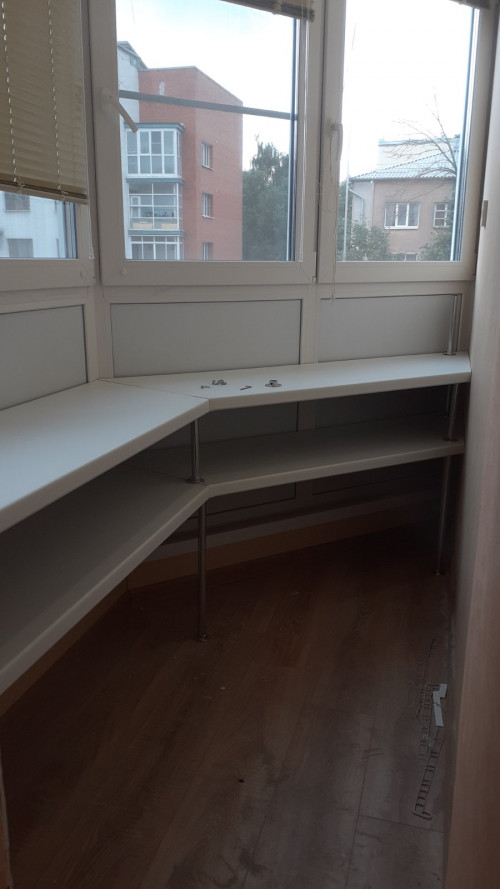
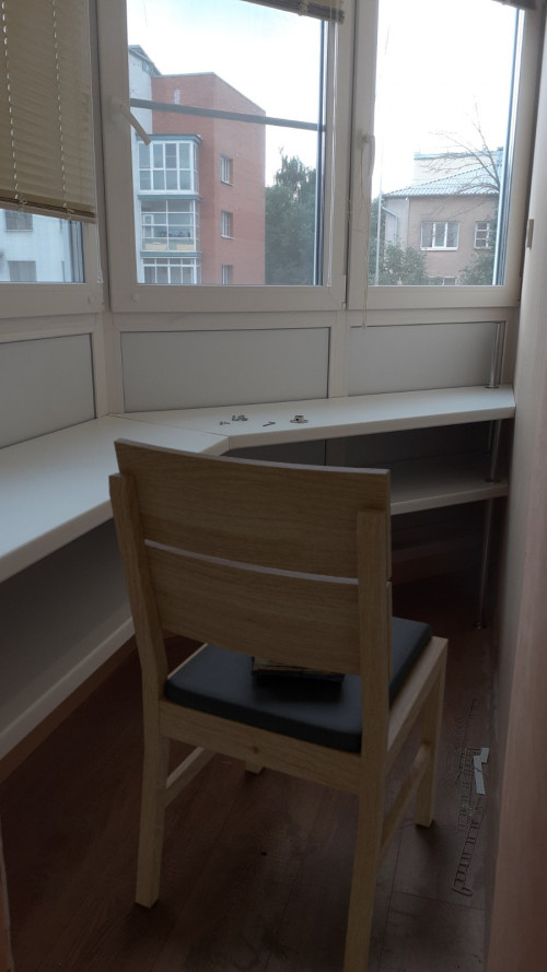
+ chair [107,436,450,972]
+ book [252,656,346,682]
